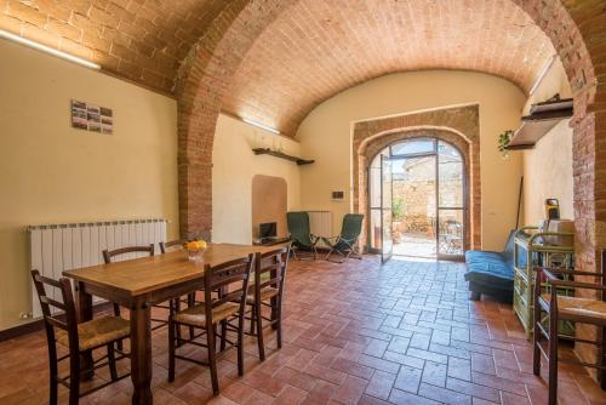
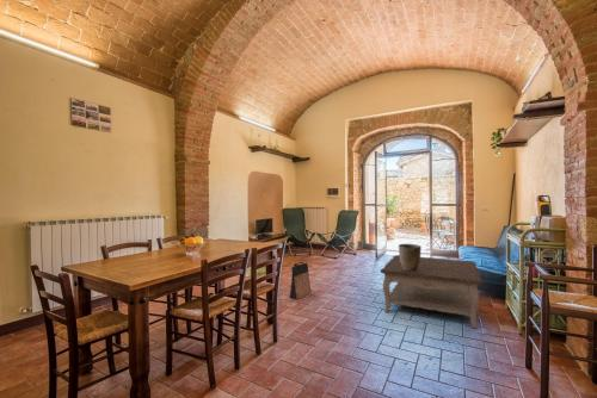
+ coffee table [378,254,484,330]
+ bag [289,261,313,300]
+ ceramic pot [398,243,423,272]
